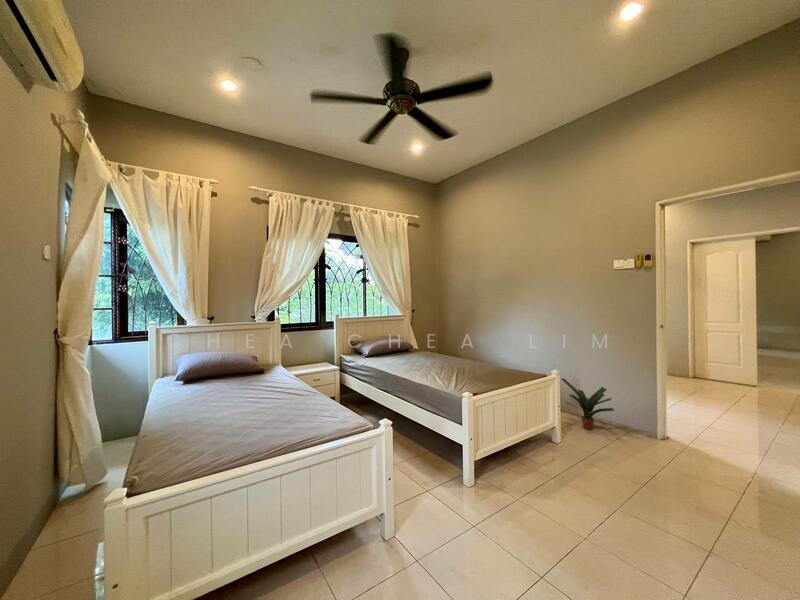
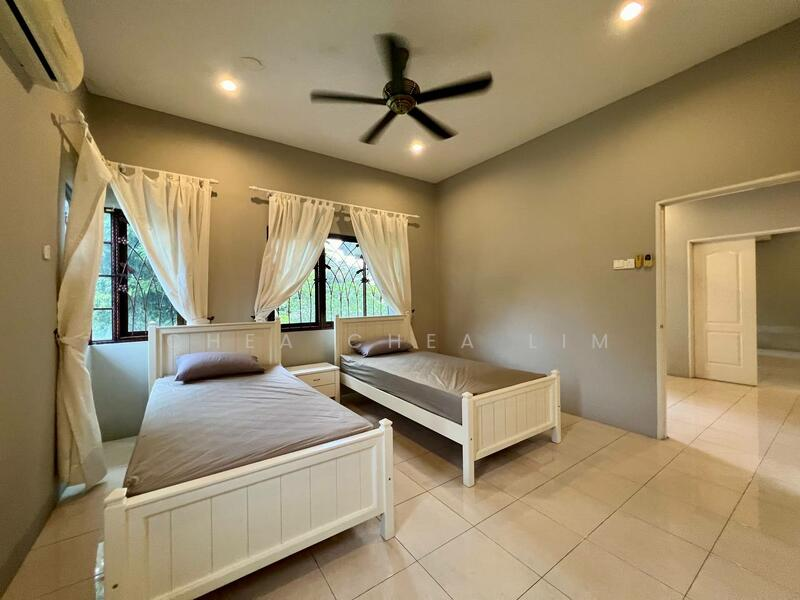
- potted plant [559,377,615,430]
